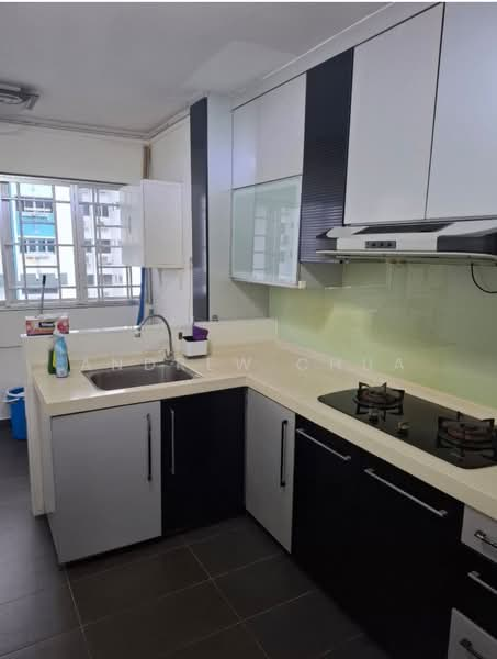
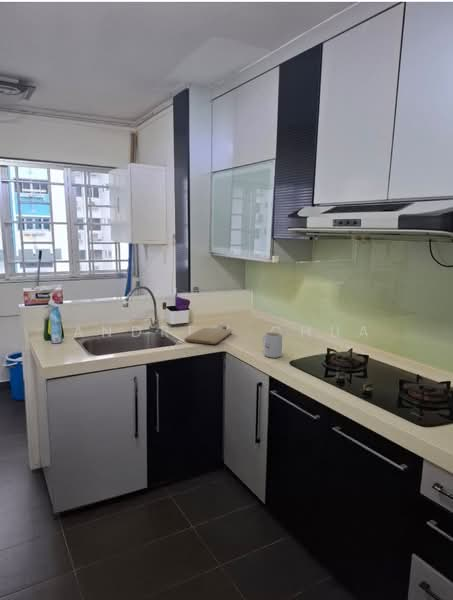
+ chopping board [183,324,233,345]
+ mug [261,331,283,359]
